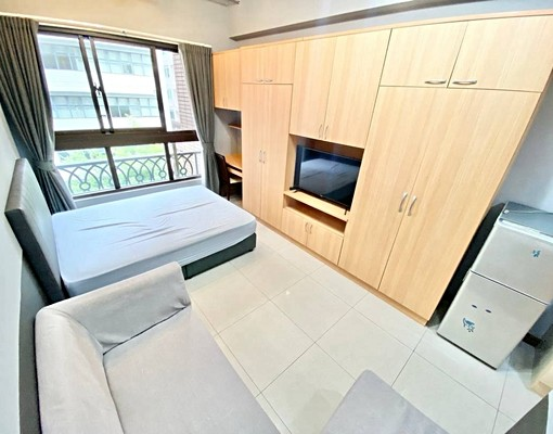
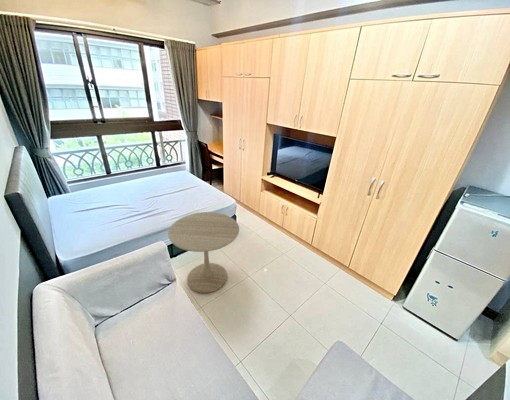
+ side table [167,211,240,294]
